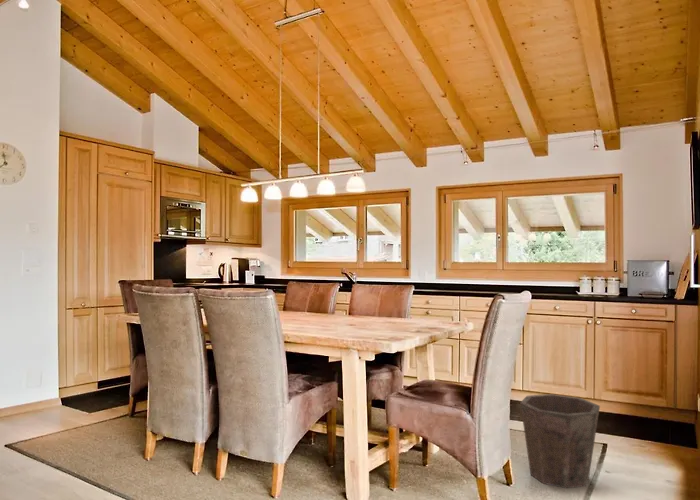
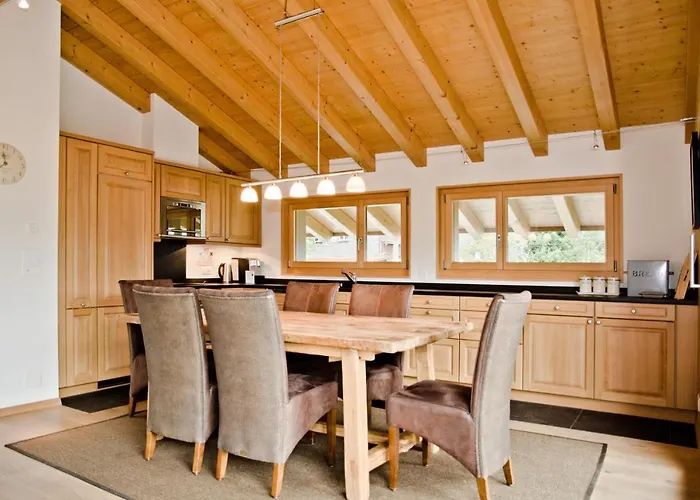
- waste bin [519,393,601,489]
